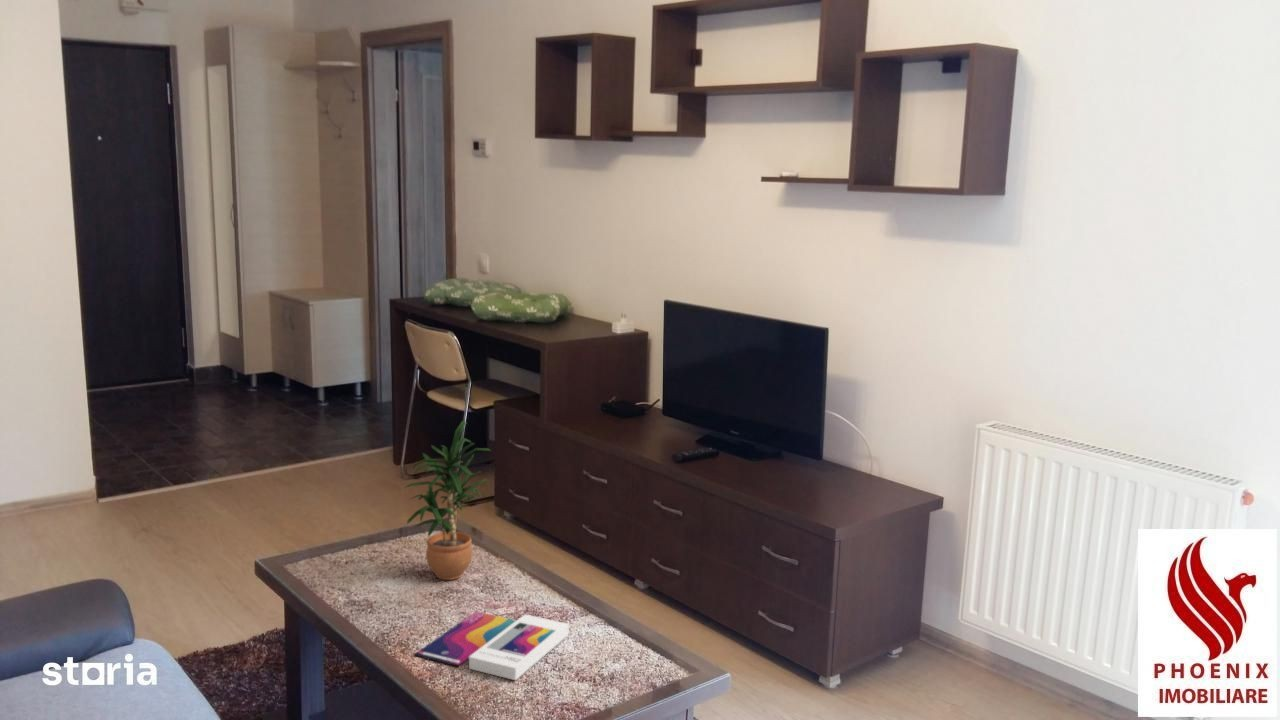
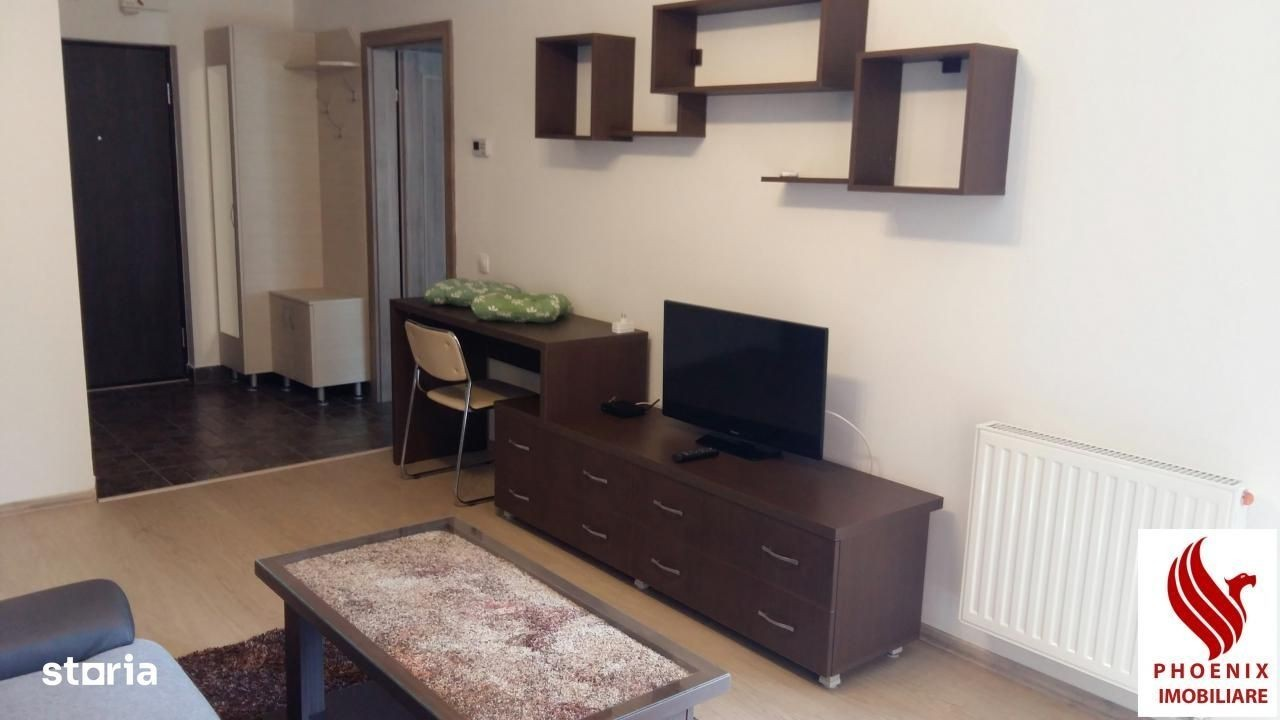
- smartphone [414,611,569,681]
- potted plant [404,420,492,581]
